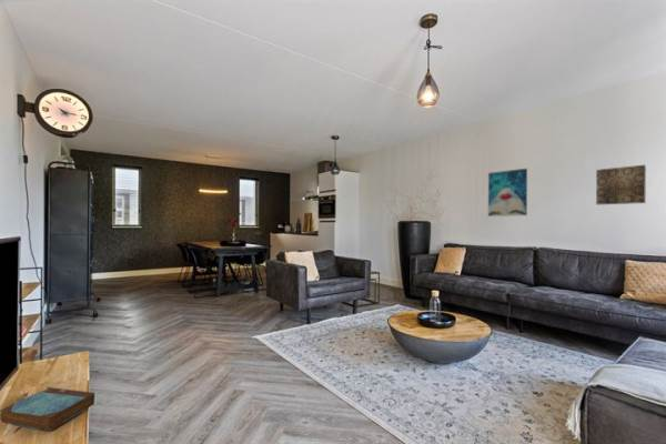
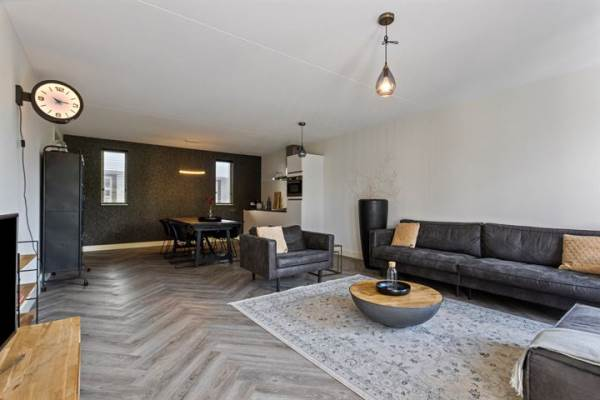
- wall art [595,164,647,205]
- book [0,386,95,432]
- wall art [487,168,528,218]
